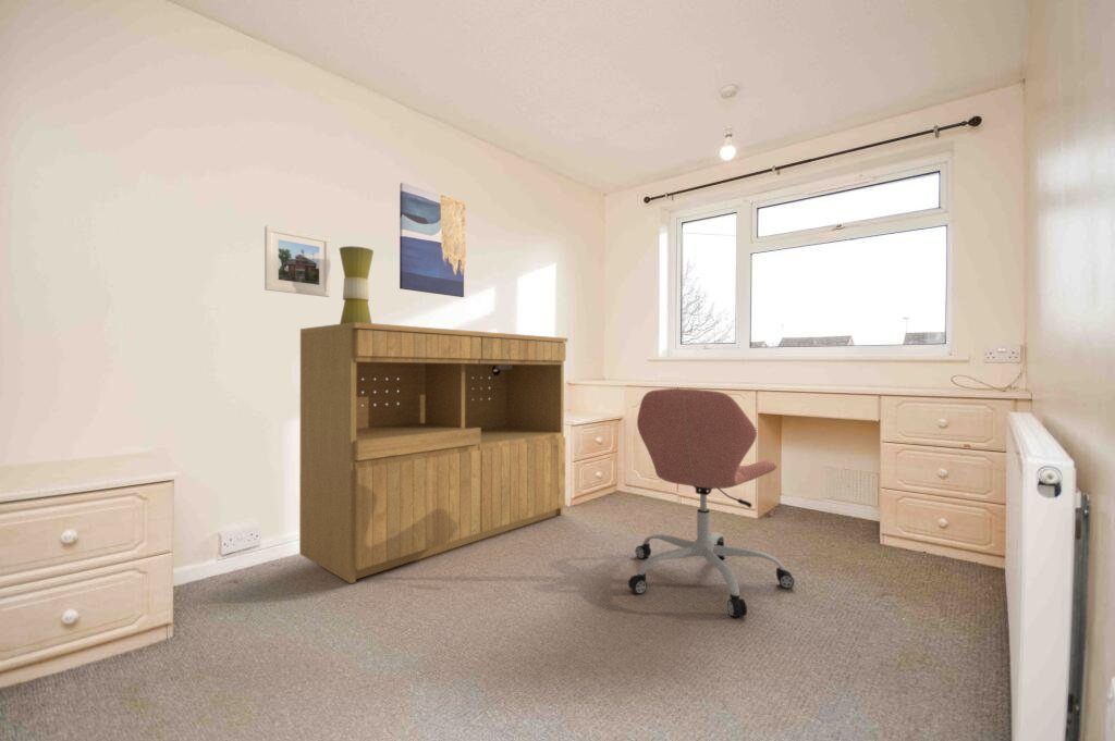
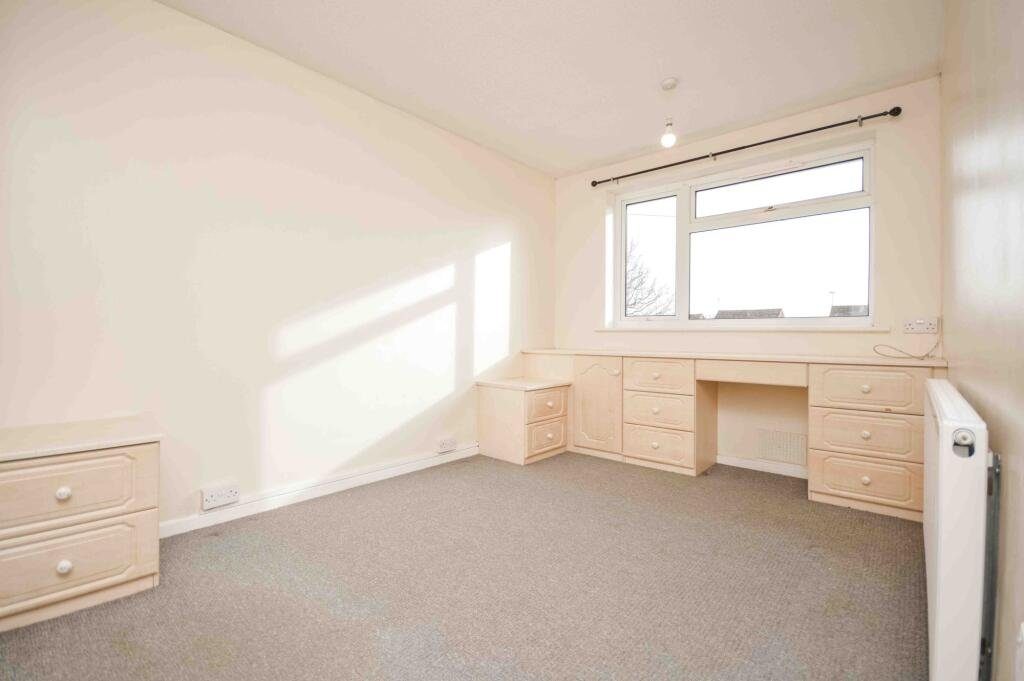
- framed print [264,224,332,298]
- table lamp [338,245,375,324]
- bookcase [298,322,568,584]
- office chair [627,387,796,618]
- wall art [399,182,466,298]
